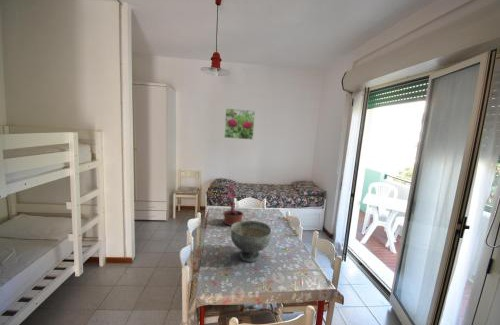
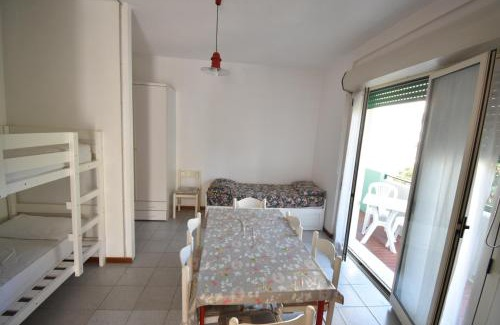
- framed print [223,107,256,141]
- potted plant [222,183,244,227]
- decorative bowl [230,220,272,263]
